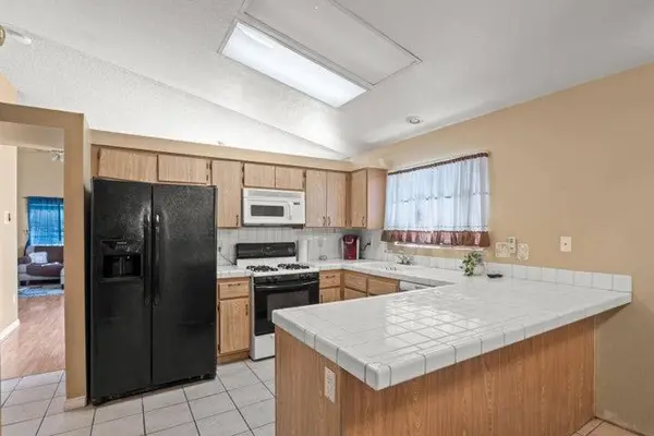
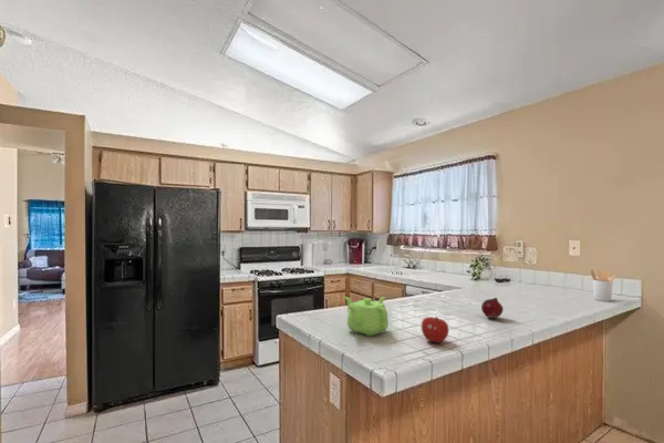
+ fruit [480,297,505,319]
+ teapot [343,296,390,337]
+ utensil holder [590,269,618,302]
+ fruit [421,316,449,343]
